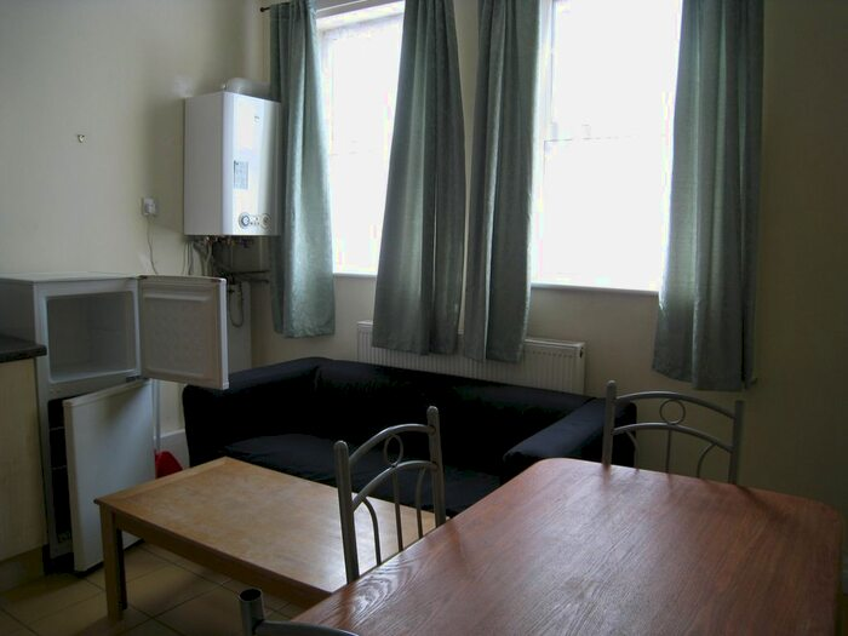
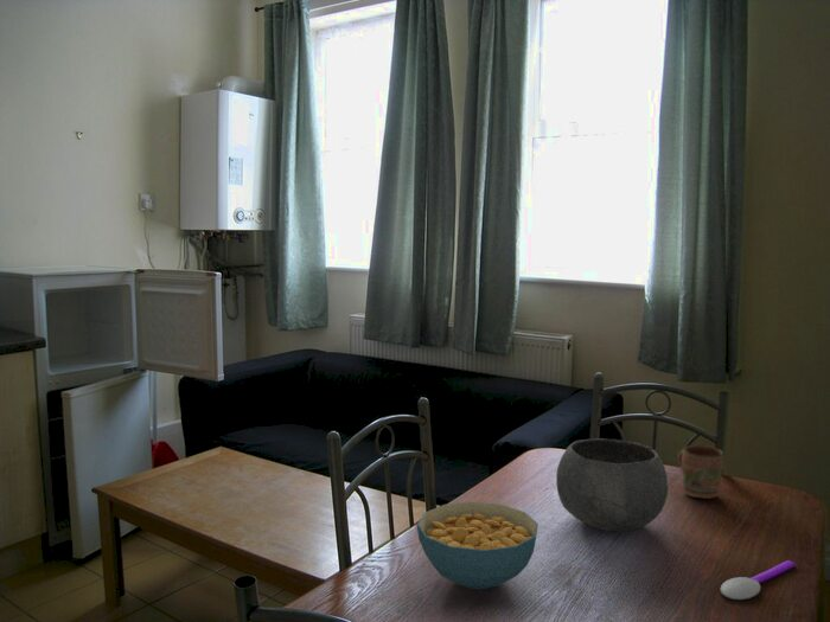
+ bowl [555,437,669,533]
+ spoon [719,559,797,601]
+ cereal bowl [416,500,540,590]
+ mug [677,444,726,500]
